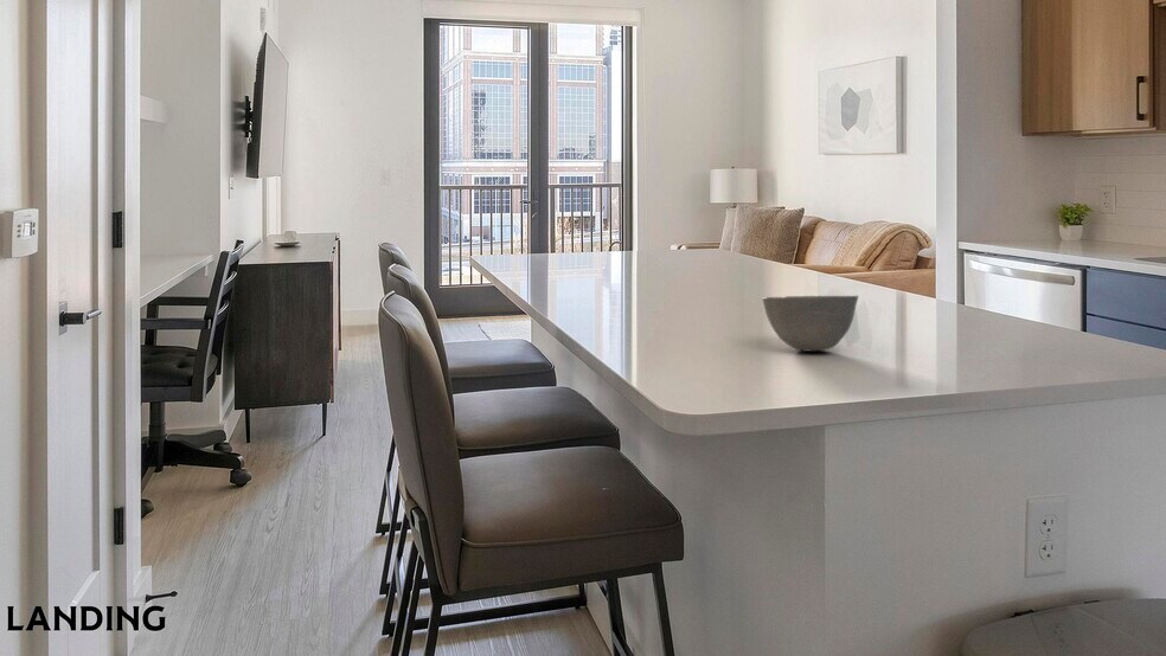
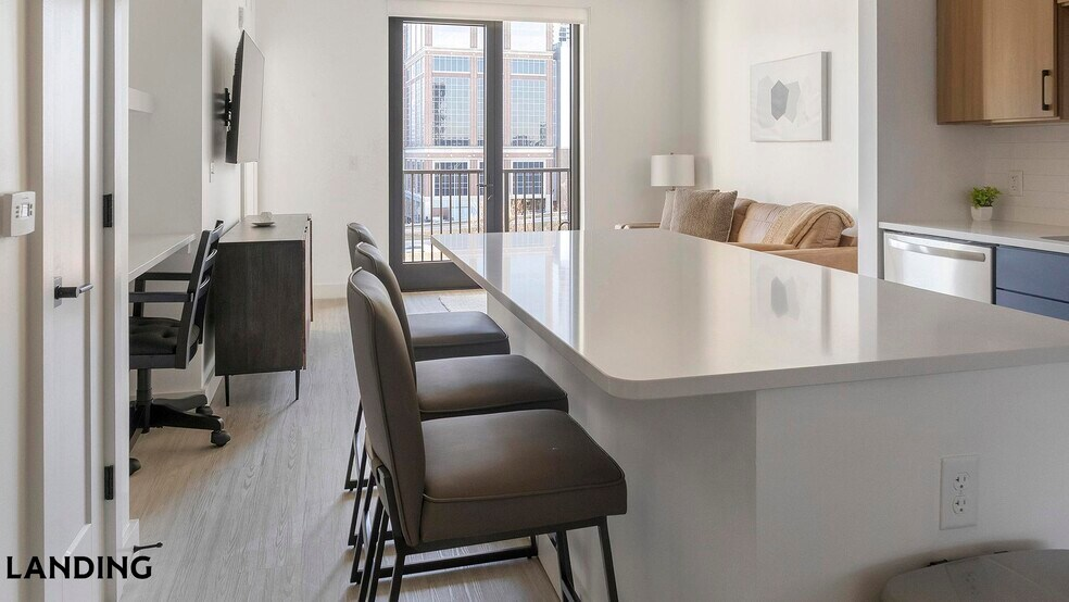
- bowl [761,295,859,353]
